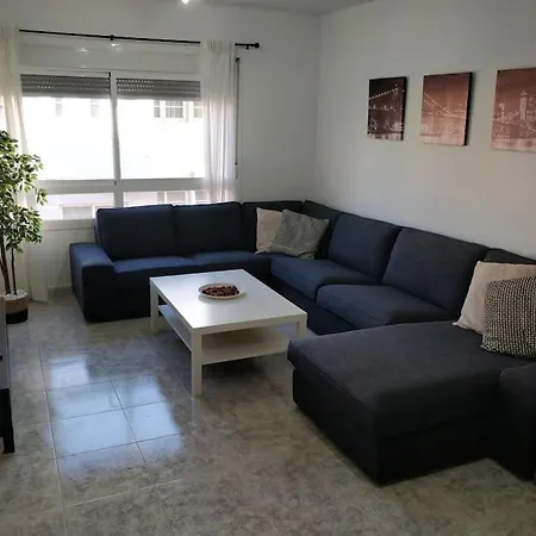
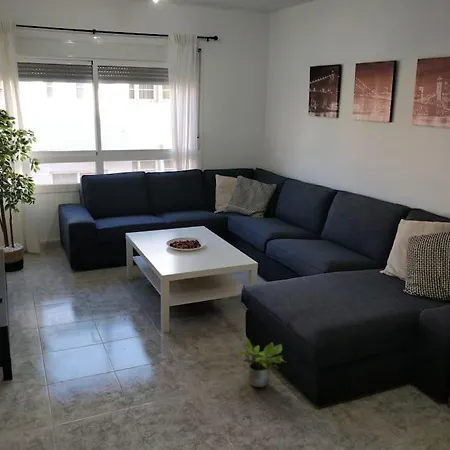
+ potted plant [238,336,287,388]
